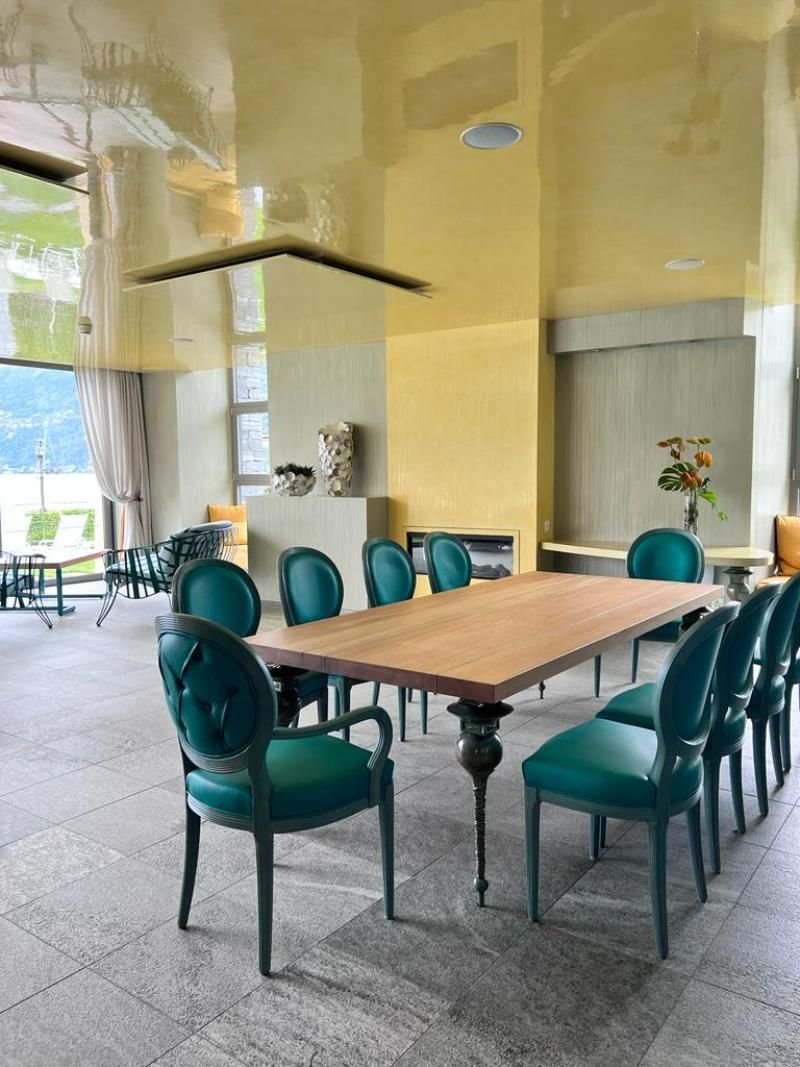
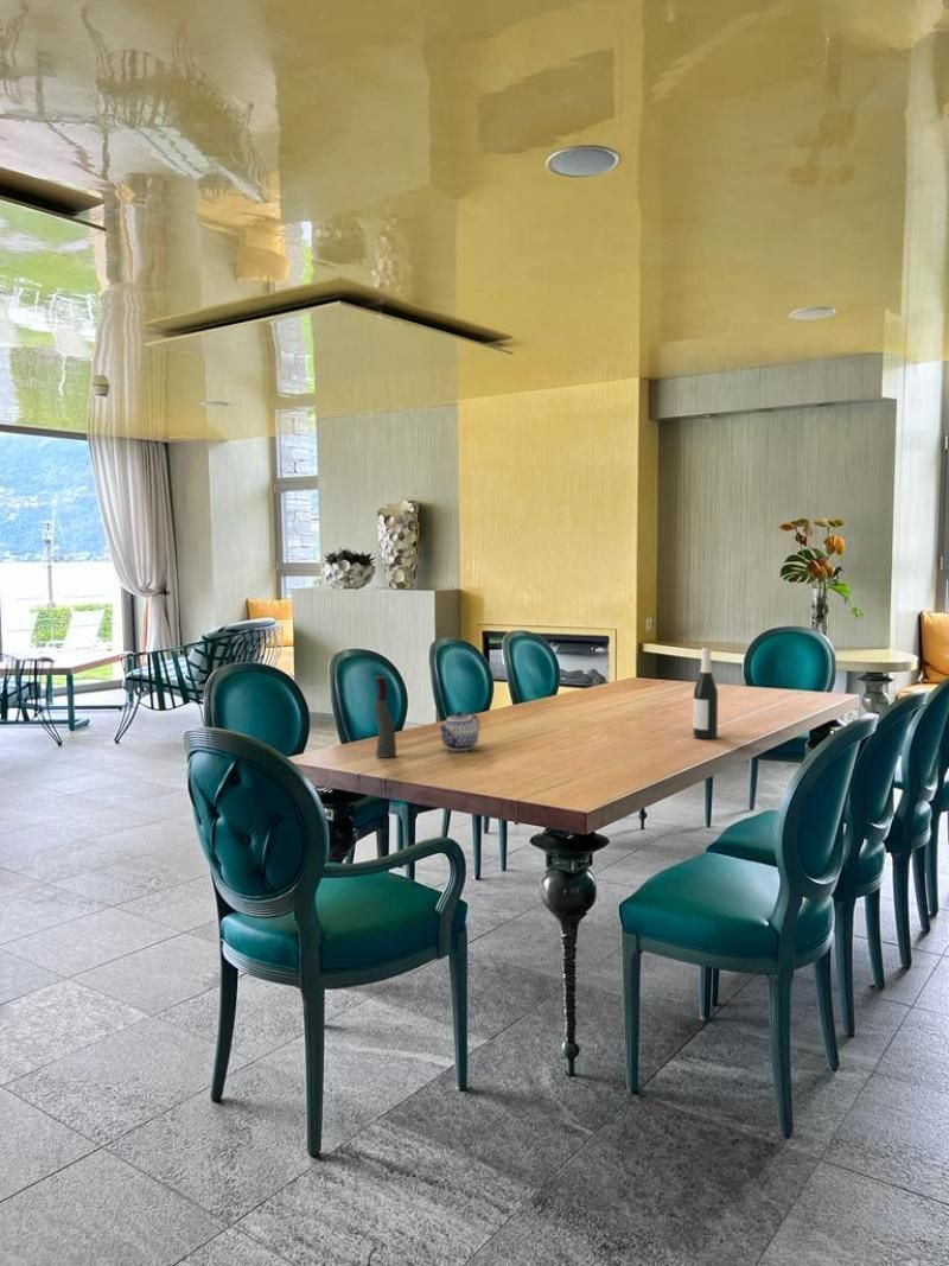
+ candle [374,673,397,759]
+ teapot [437,710,480,752]
+ wine bottle [692,645,719,740]
